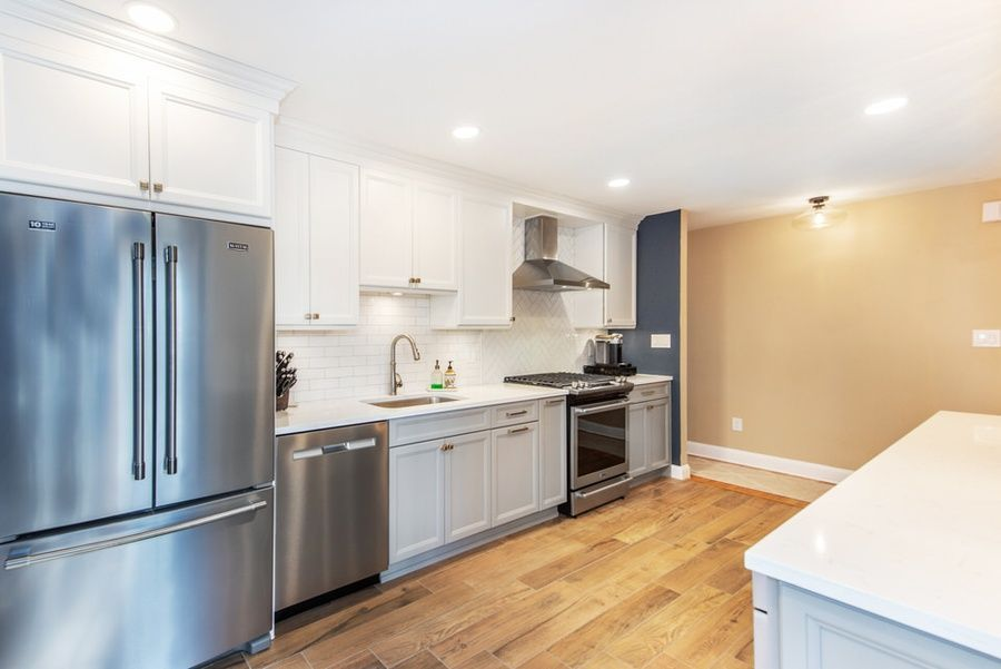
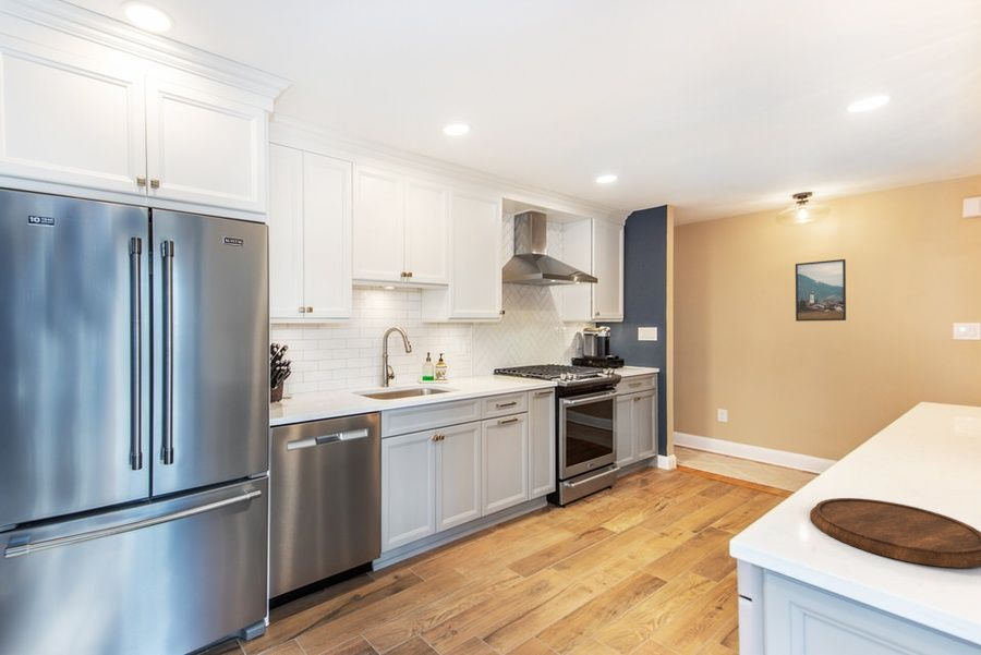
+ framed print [795,258,847,323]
+ cutting board [809,497,981,569]
